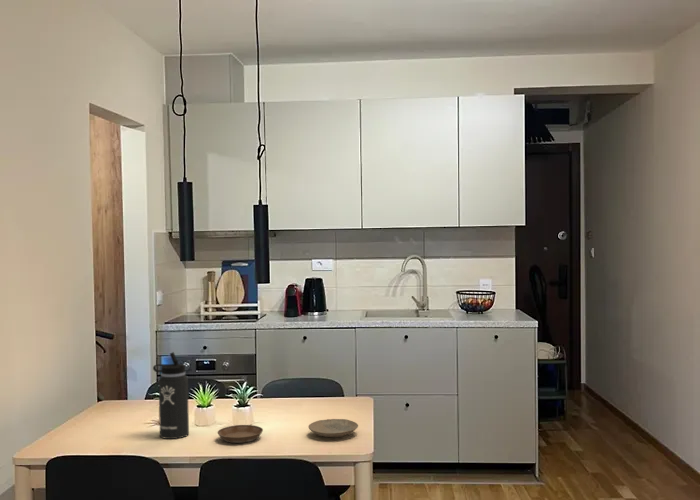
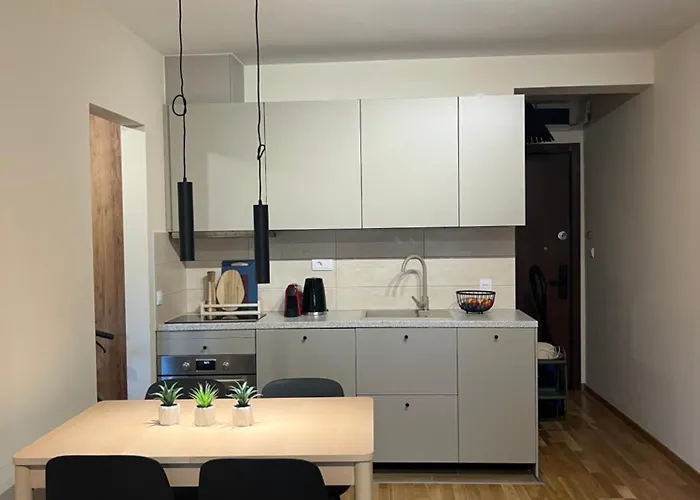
- thermos bottle [152,351,190,440]
- saucer [216,424,264,444]
- plate [307,418,359,438]
